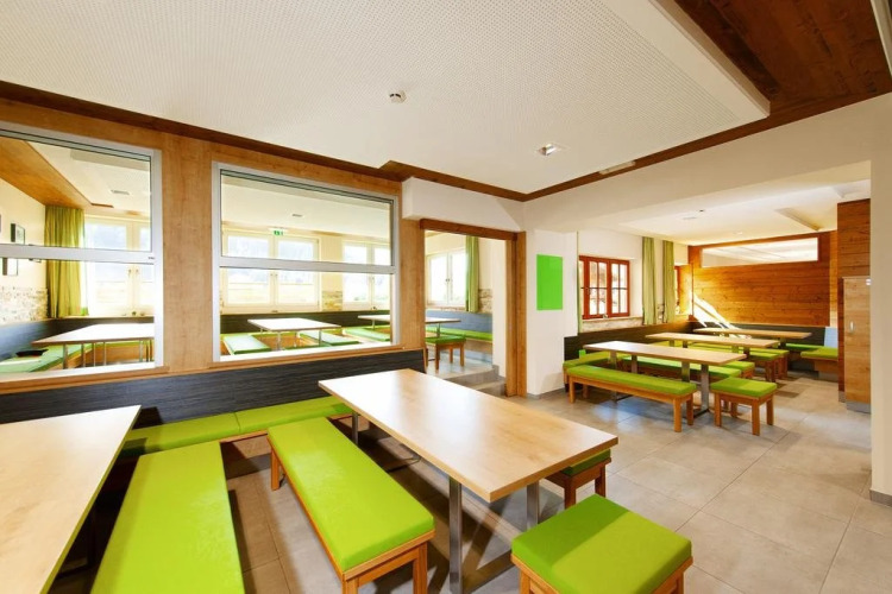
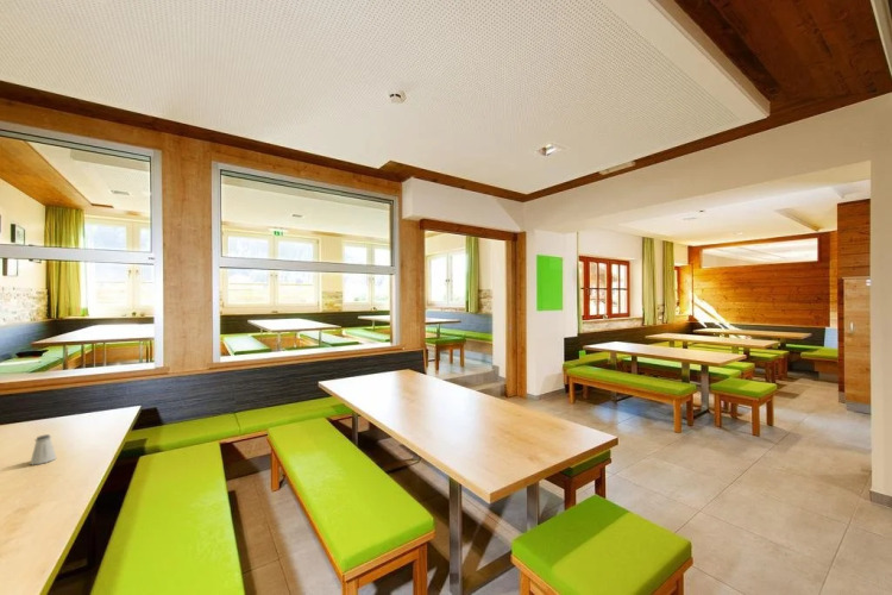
+ saltshaker [29,433,57,465]
